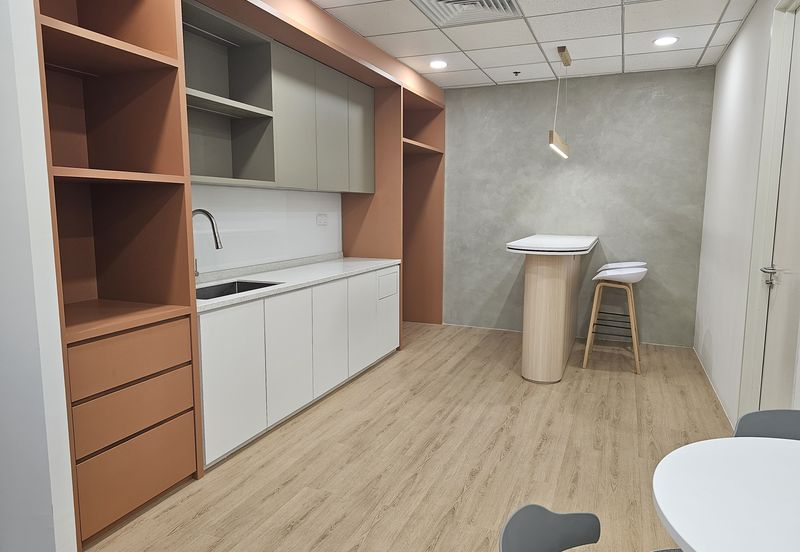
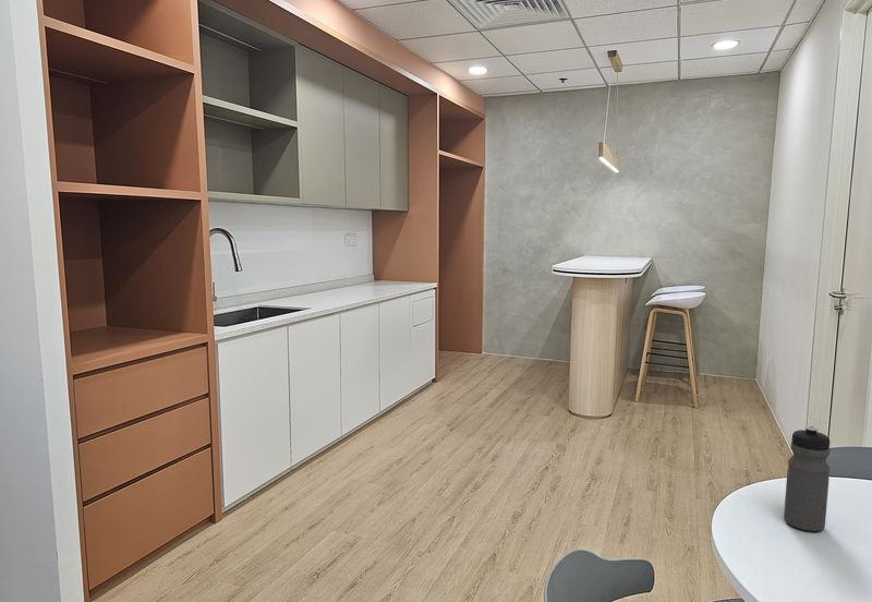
+ water bottle [783,425,832,532]
